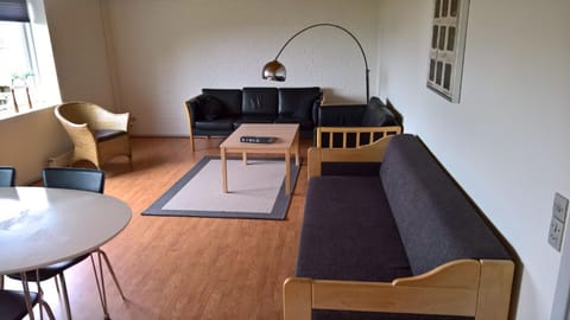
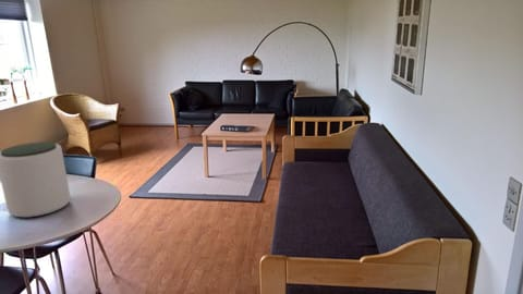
+ plant pot [0,140,71,219]
